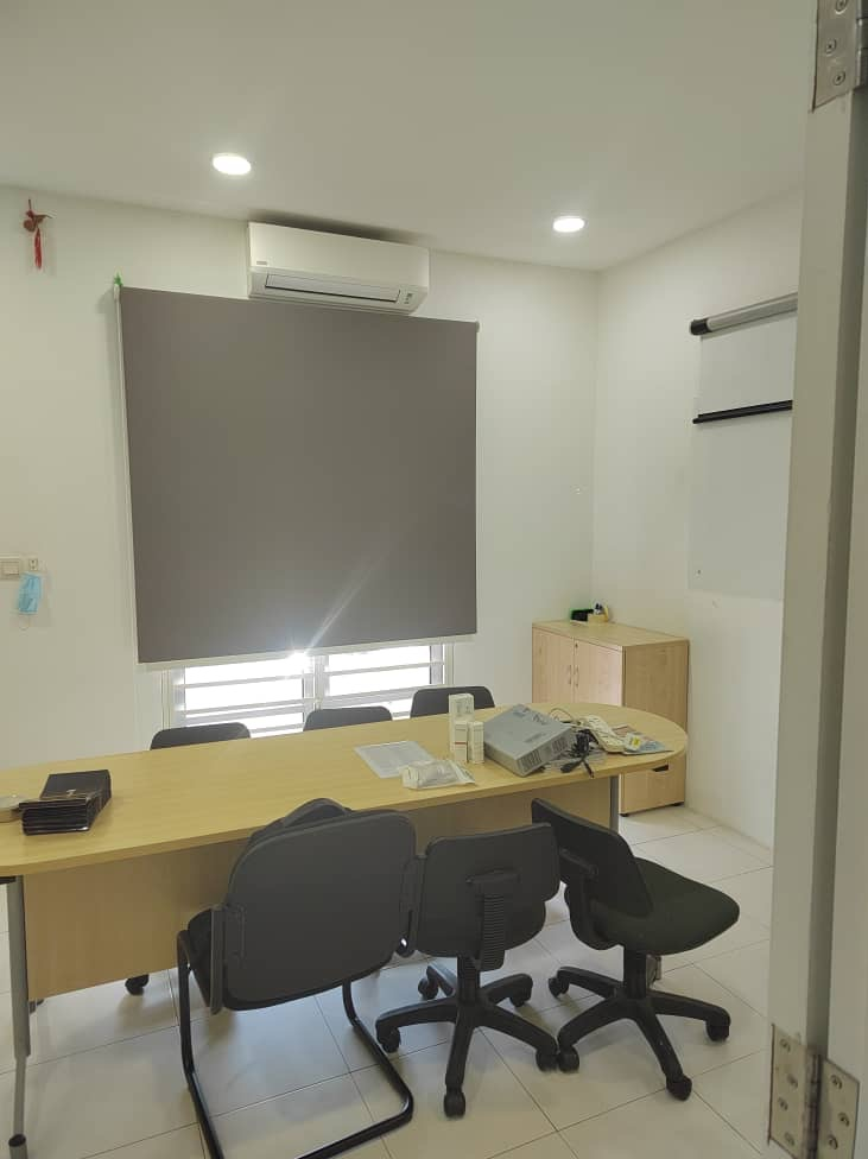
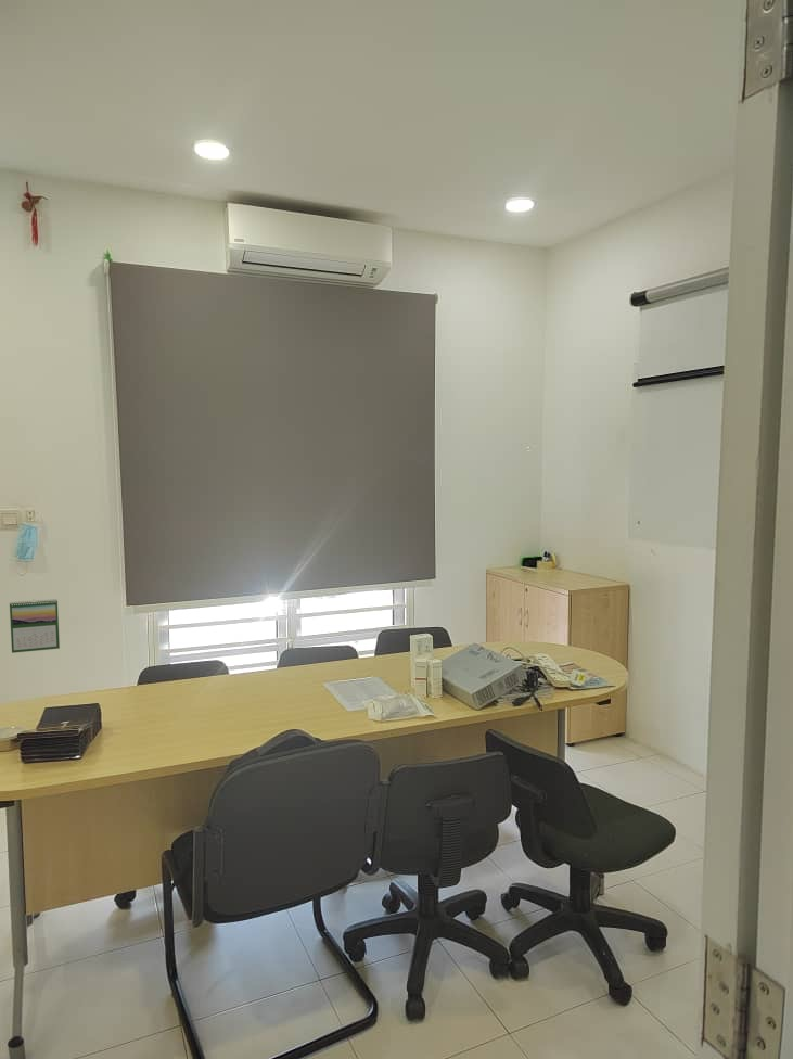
+ calendar [9,598,61,654]
